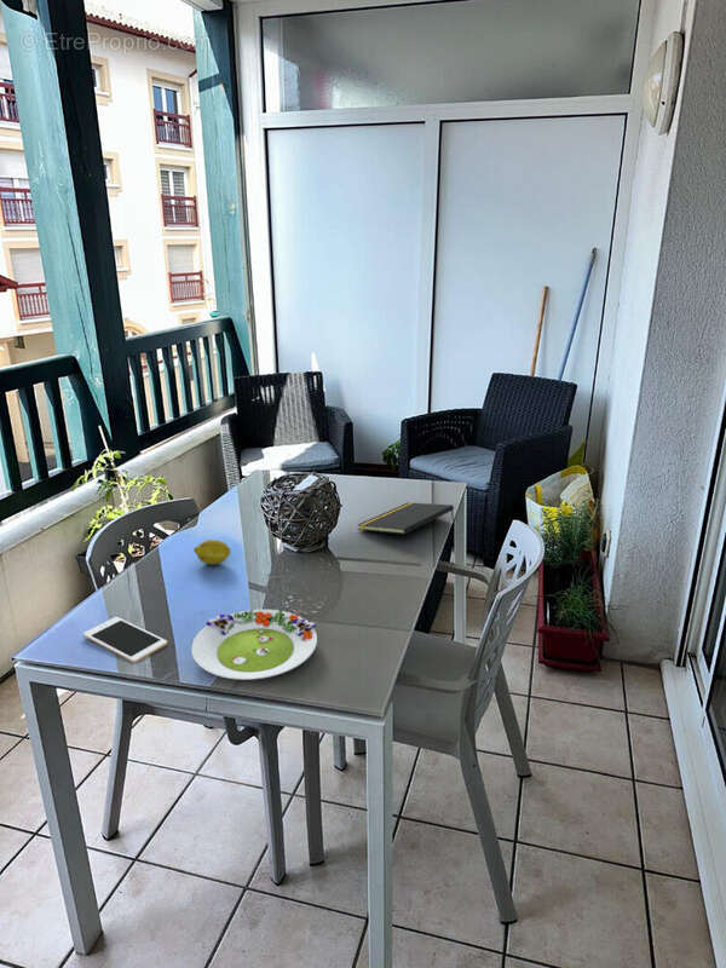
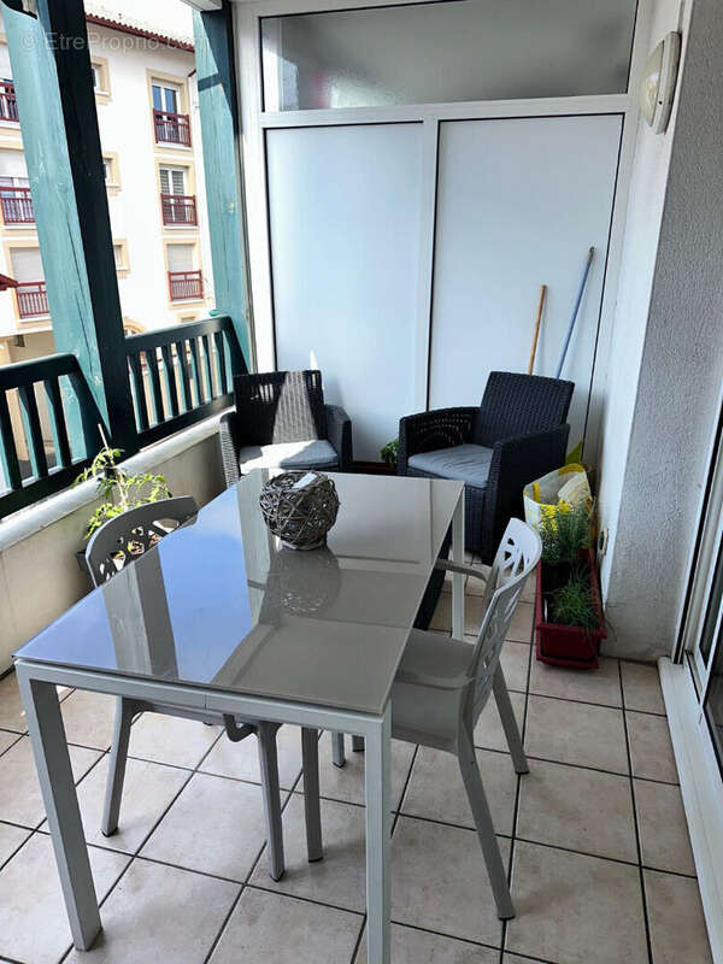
- salad plate [190,607,318,681]
- fruit [192,538,232,566]
- notepad [357,501,455,535]
- cell phone [82,616,168,663]
